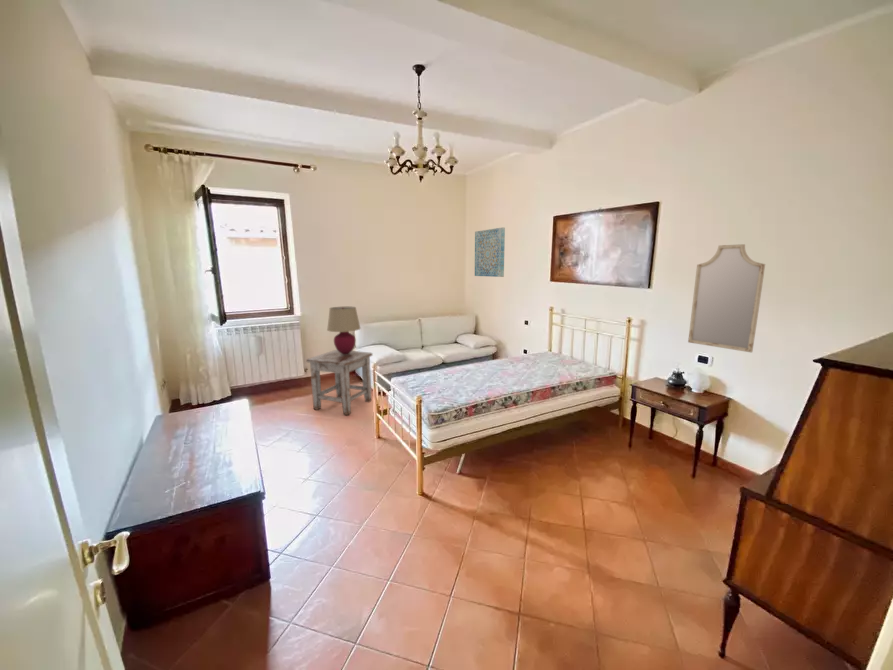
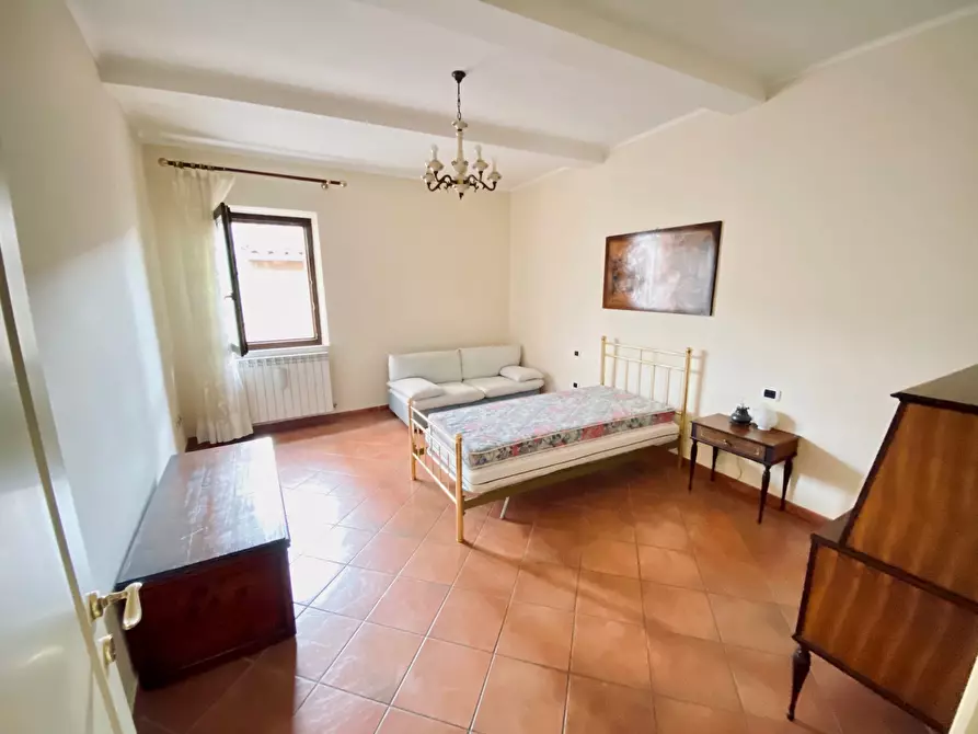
- home mirror [687,243,766,353]
- table lamp [326,306,362,354]
- wall art [474,227,506,278]
- stool [305,349,374,416]
